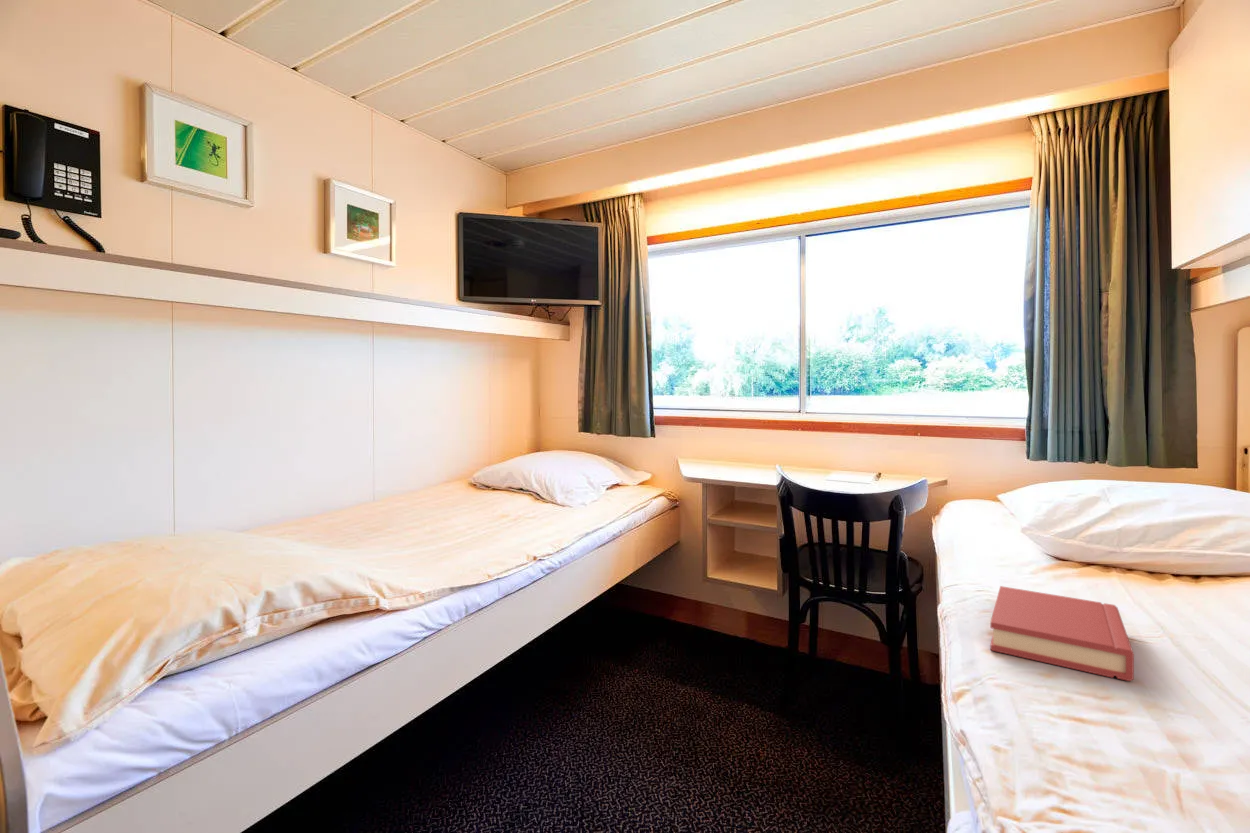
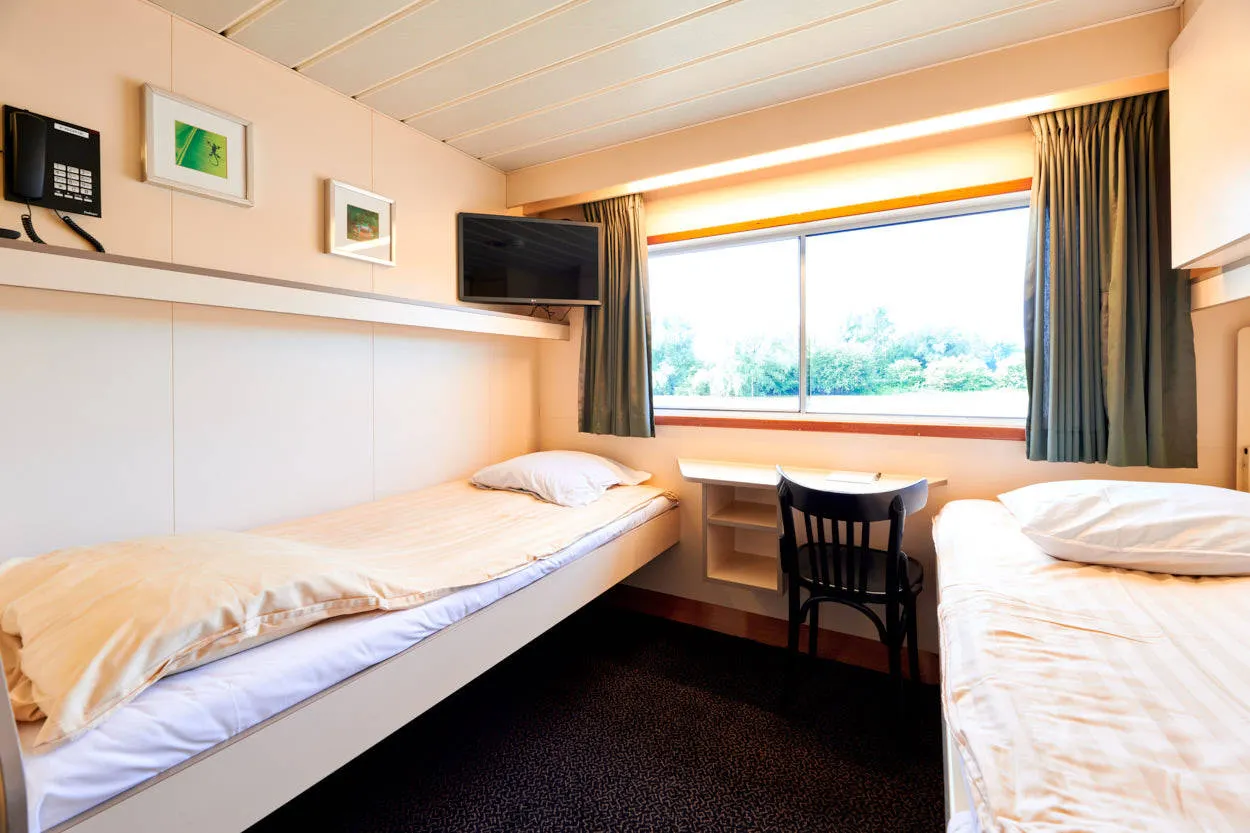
- hardback book [989,585,1135,682]
